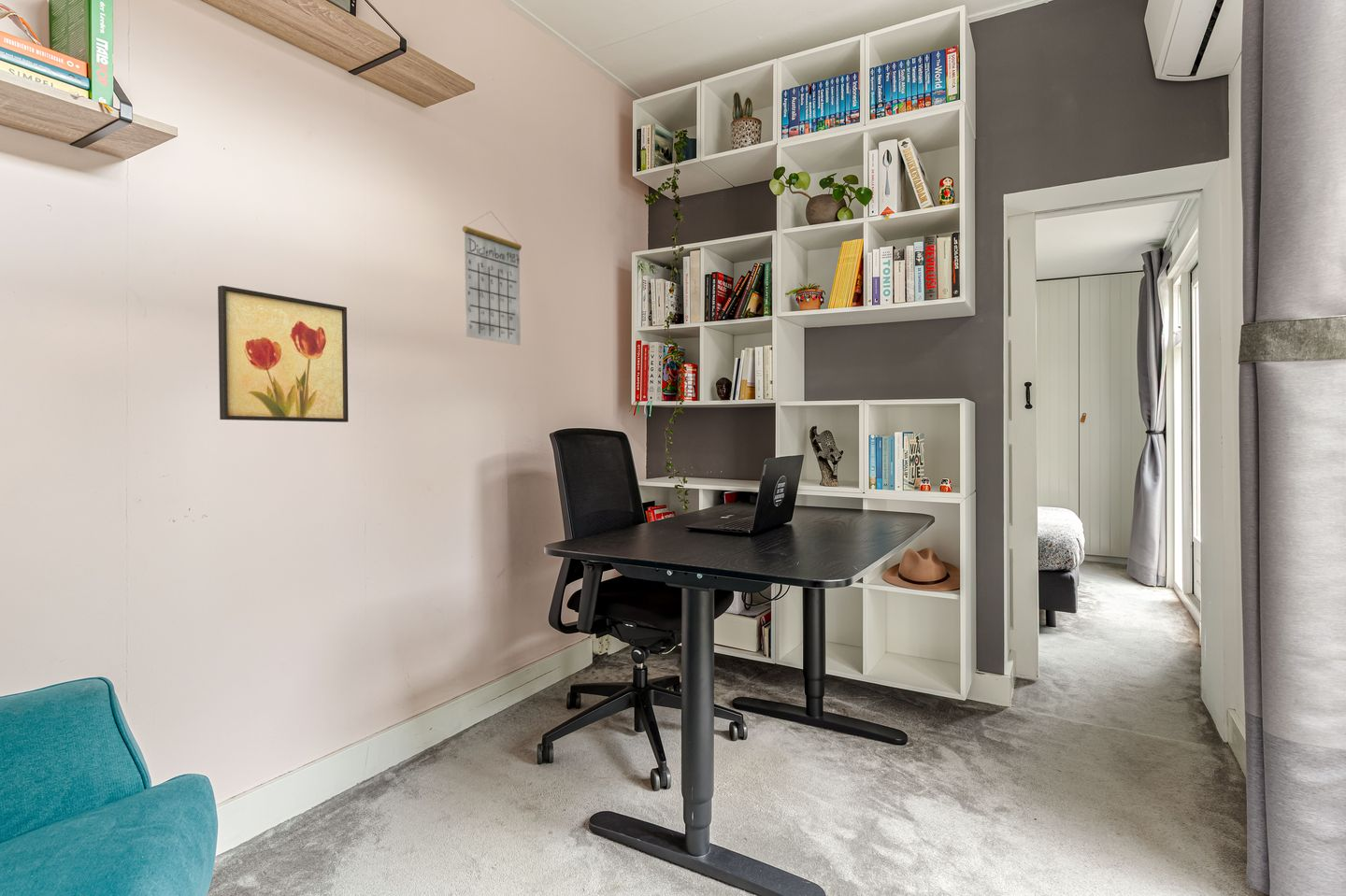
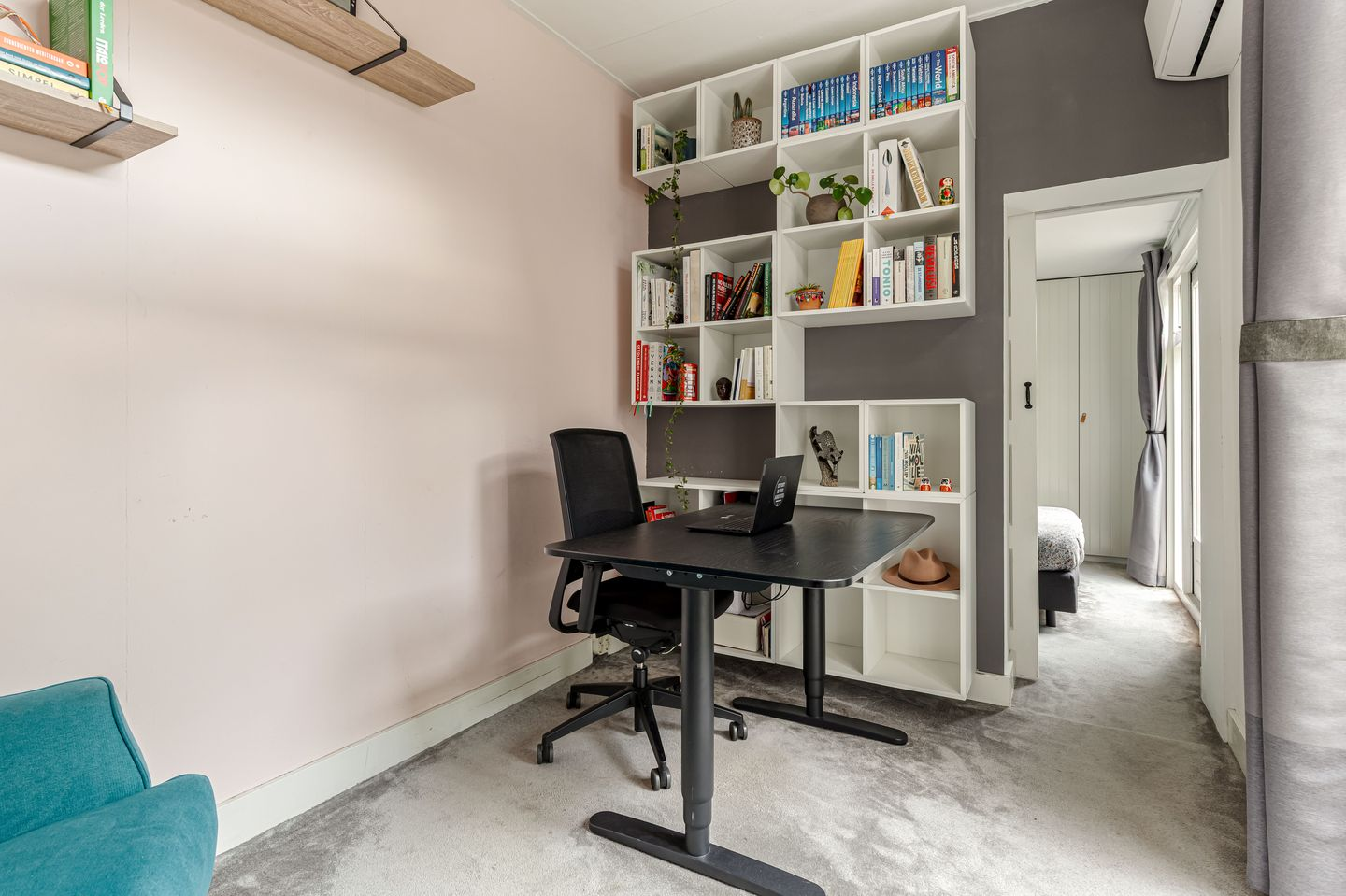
- wall art [217,285,350,423]
- calendar [462,210,523,346]
